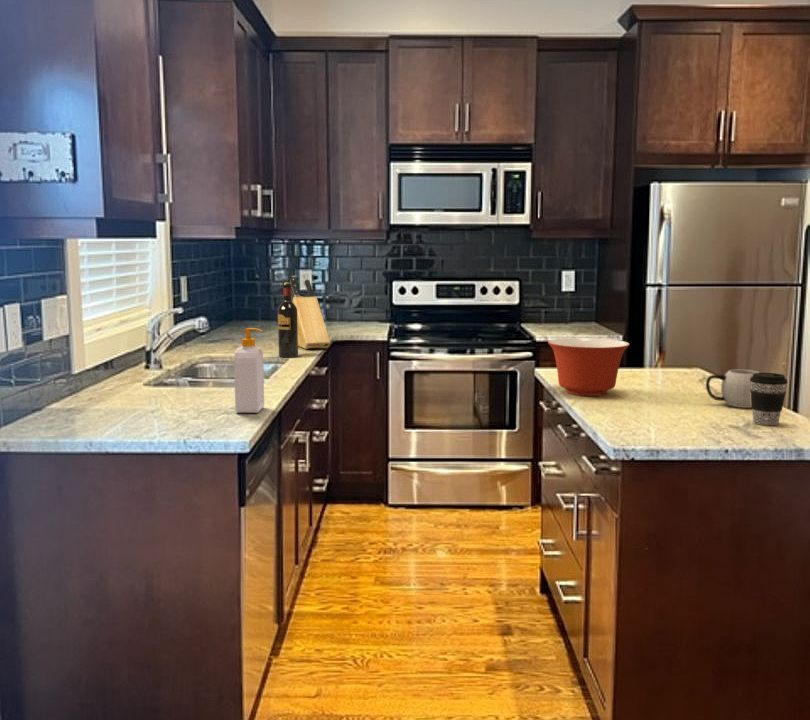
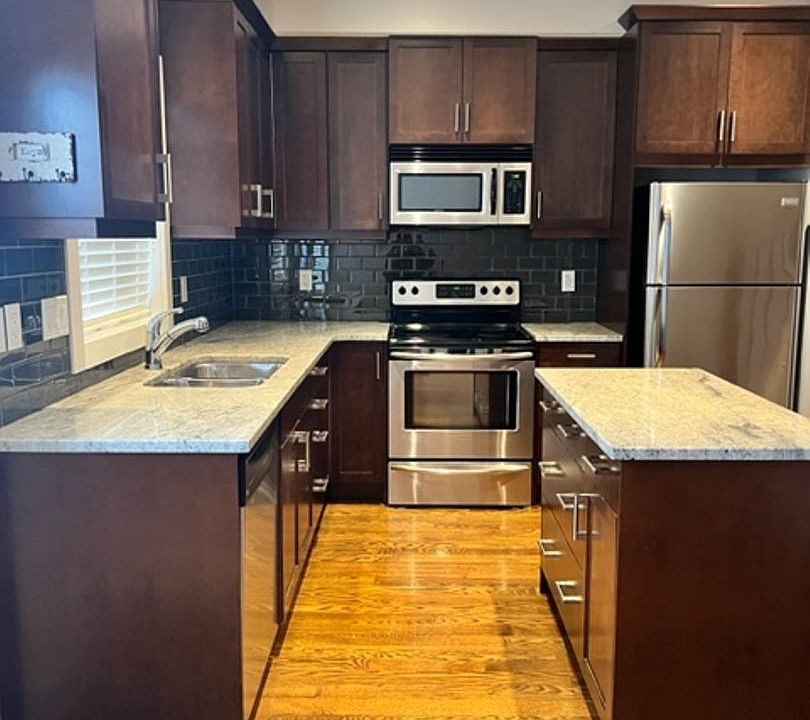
- soap bottle [233,327,265,414]
- mug [705,369,760,409]
- mixing bowl [547,337,631,397]
- wine bottle [277,282,299,358]
- coffee cup [749,372,789,426]
- knife block [289,275,331,350]
